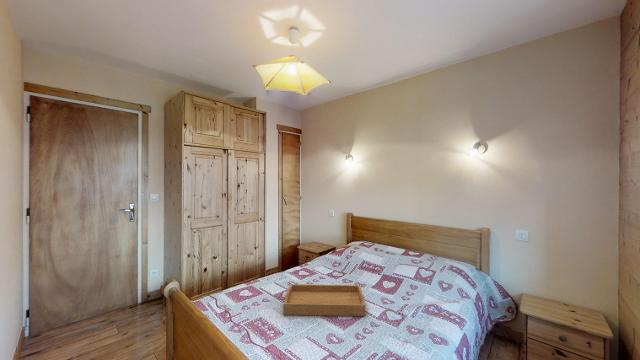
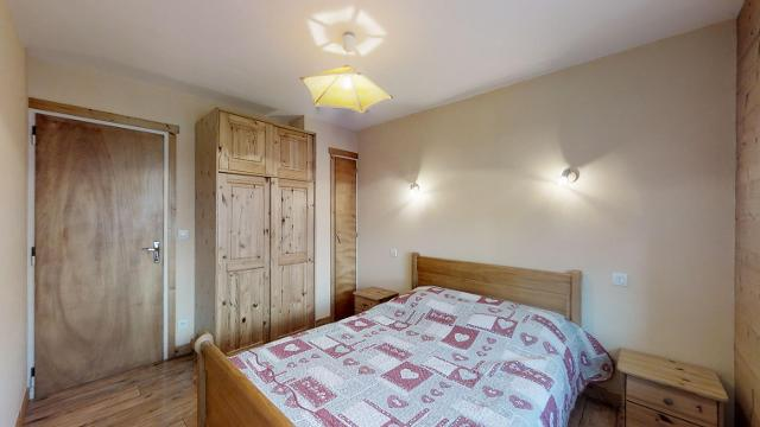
- serving tray [282,283,366,317]
